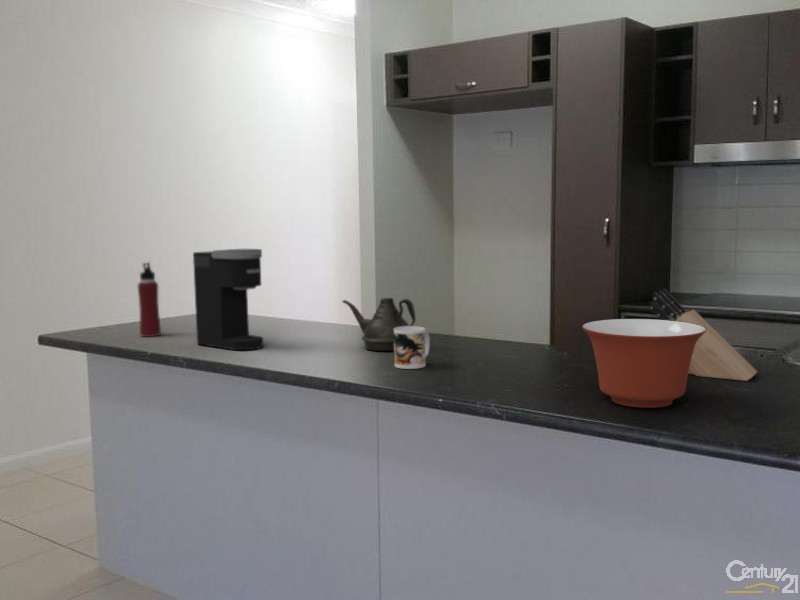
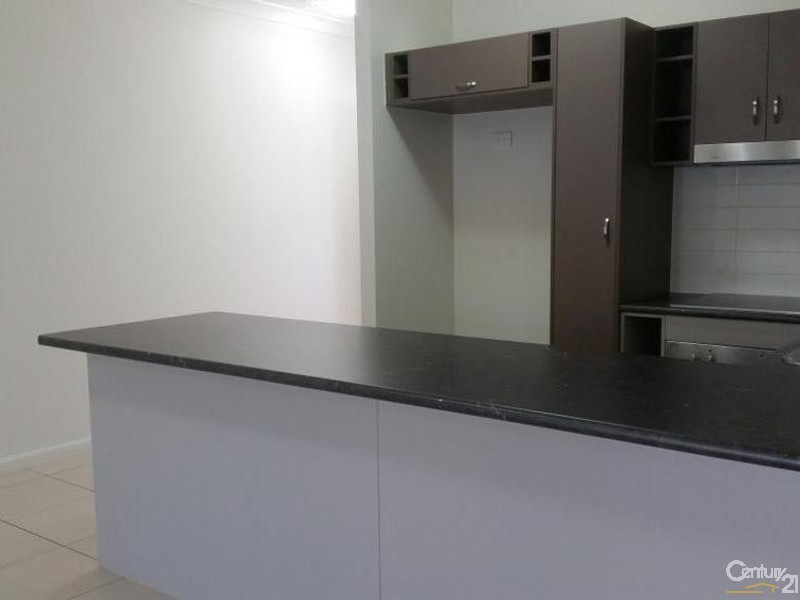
- water bottle [137,261,162,338]
- coffee maker [192,248,265,351]
- teapot [341,297,417,352]
- knife block [648,287,758,382]
- mixing bowl [581,318,706,409]
- mug [393,325,431,370]
